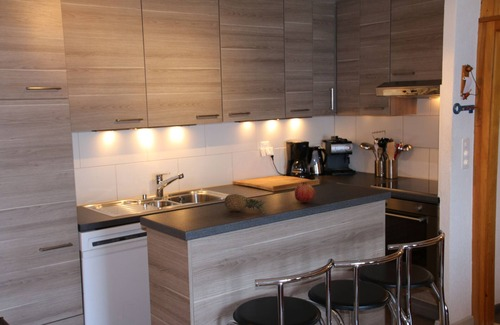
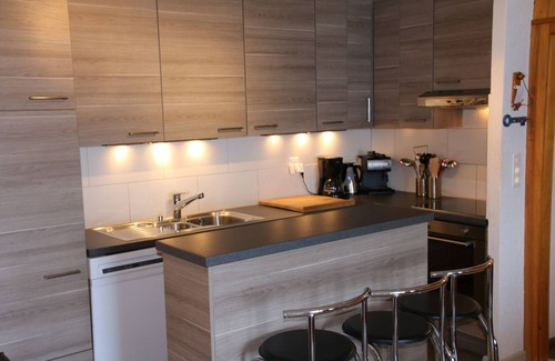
- fruit [223,193,267,212]
- fruit [294,181,316,203]
